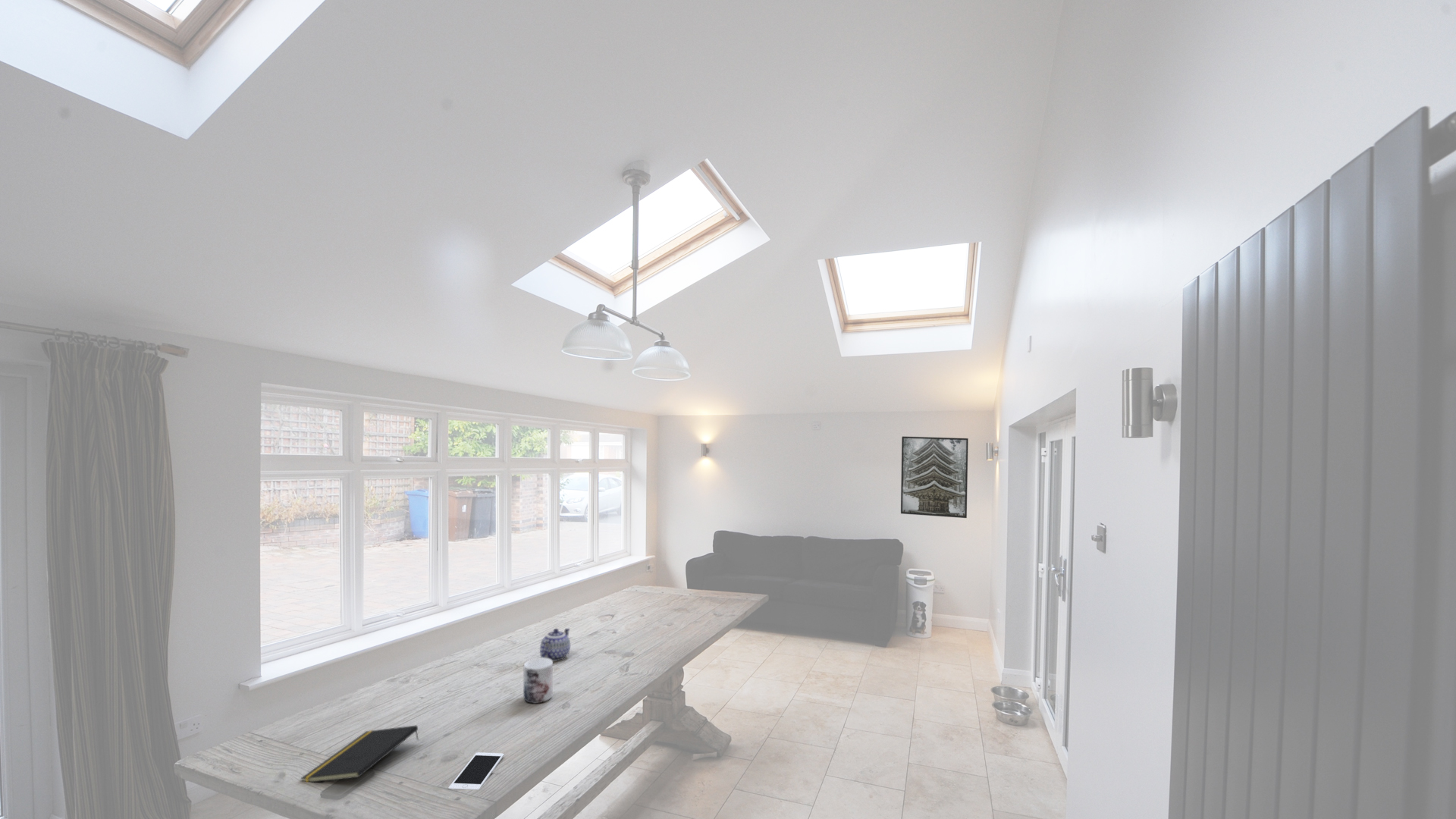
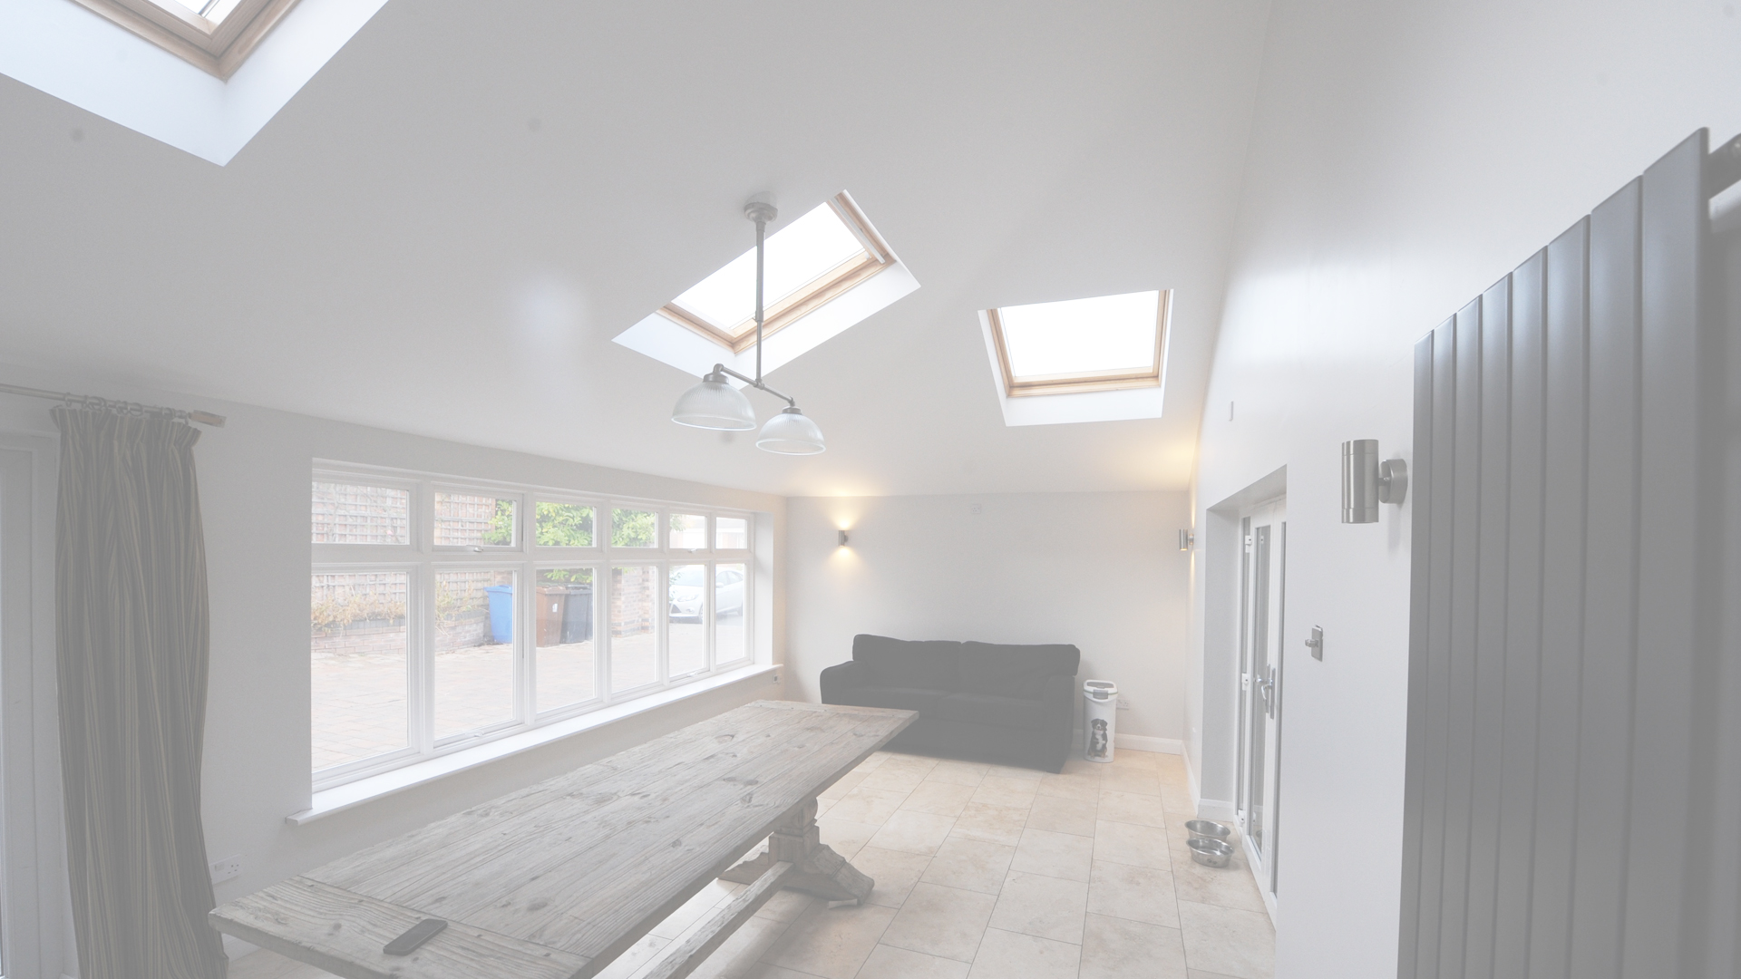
- cell phone [447,752,504,790]
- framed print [900,435,969,519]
- notepad [300,724,419,783]
- mug [522,657,554,704]
- teapot [539,628,571,662]
